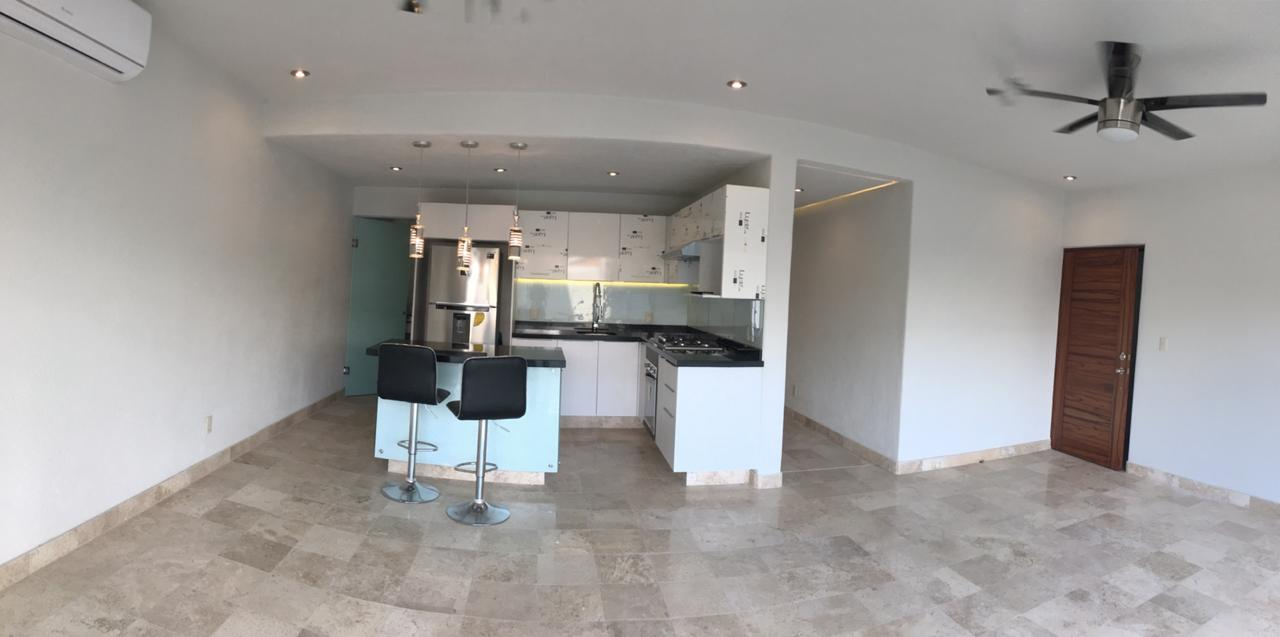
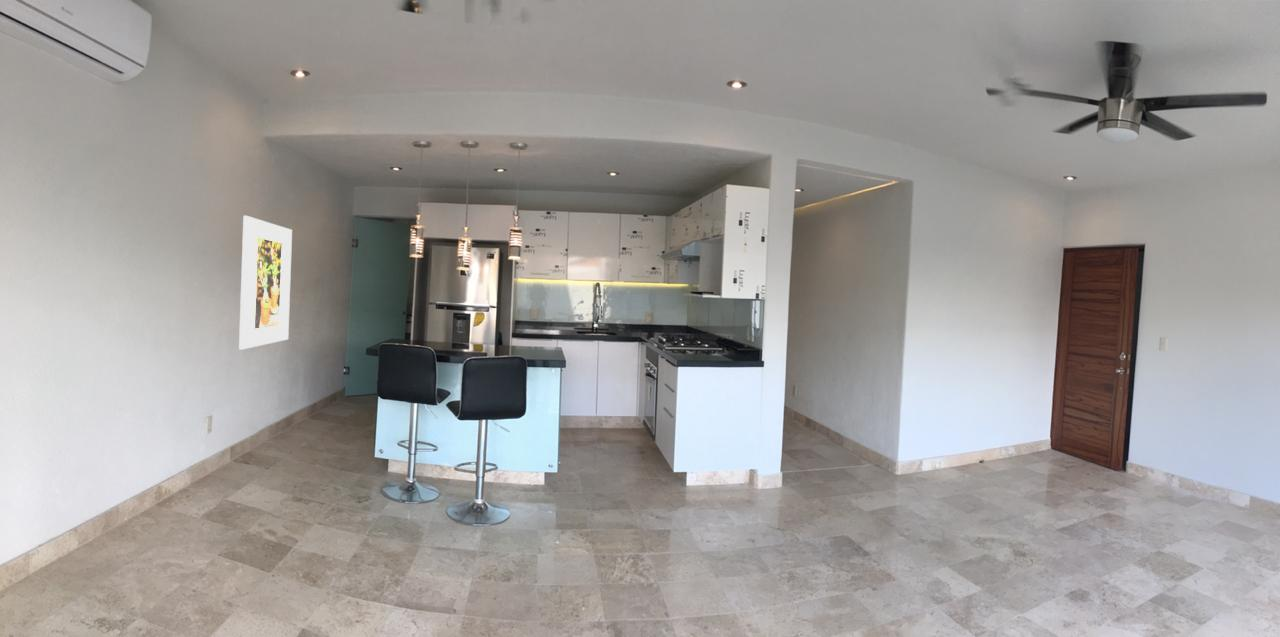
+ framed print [238,215,293,350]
